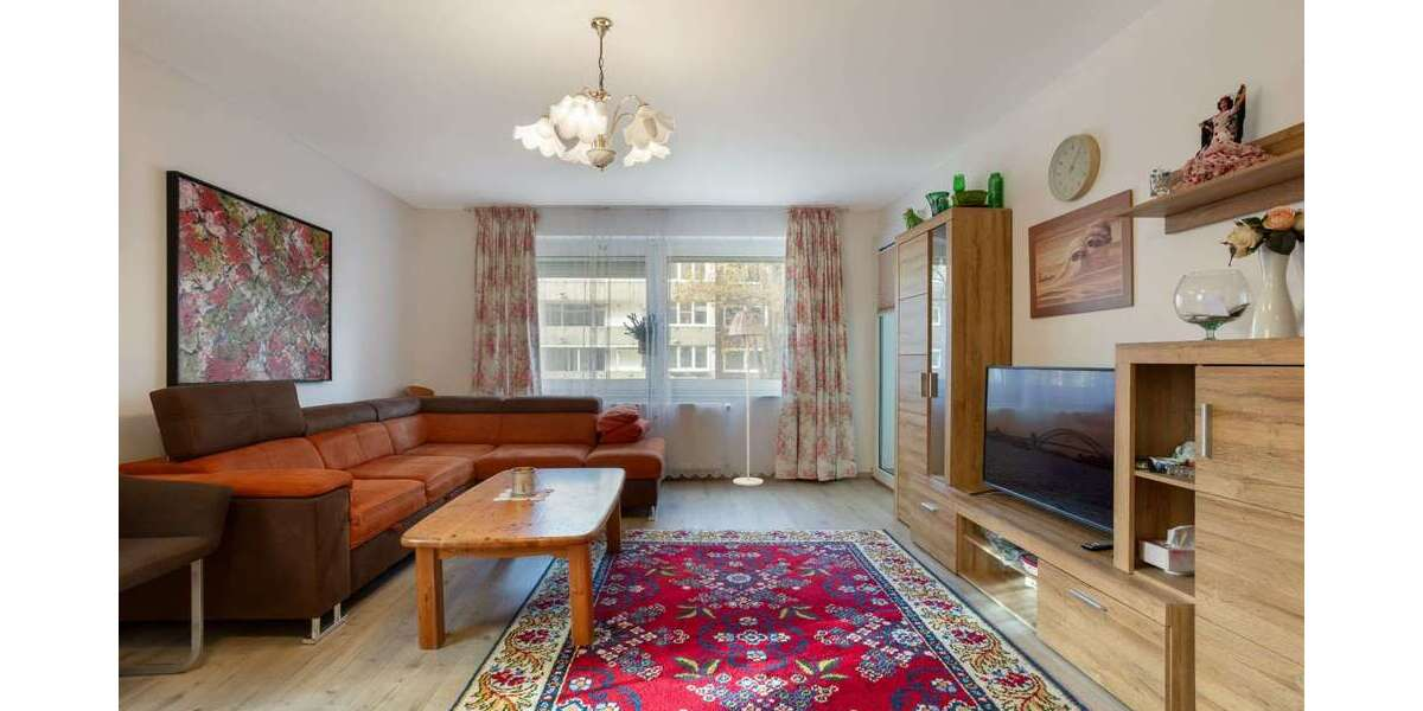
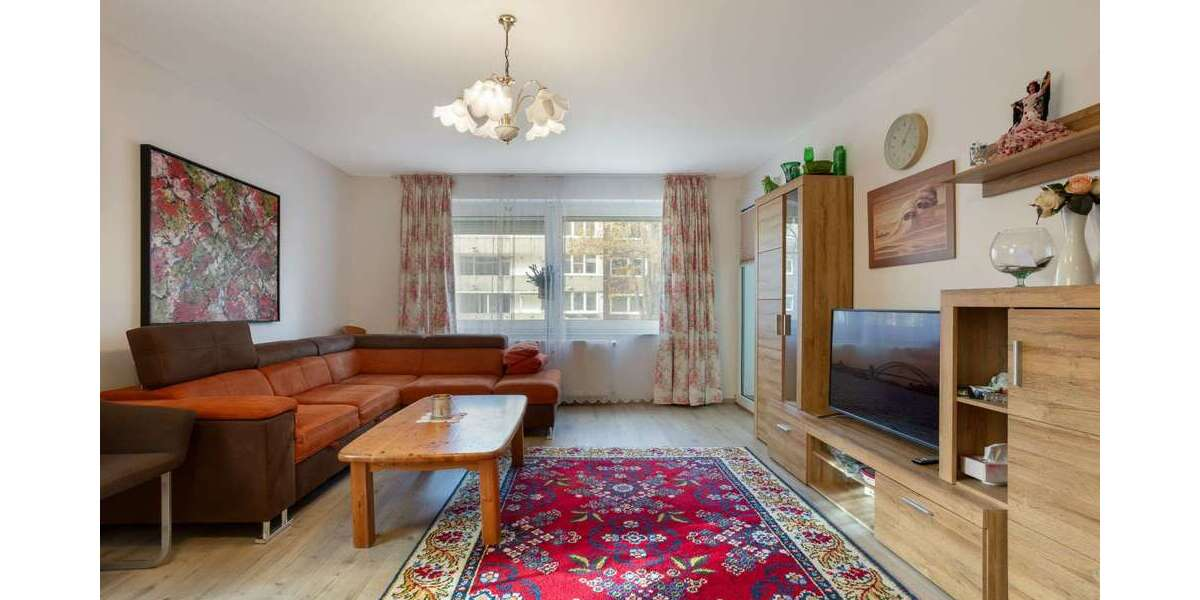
- floor lamp [728,309,768,487]
